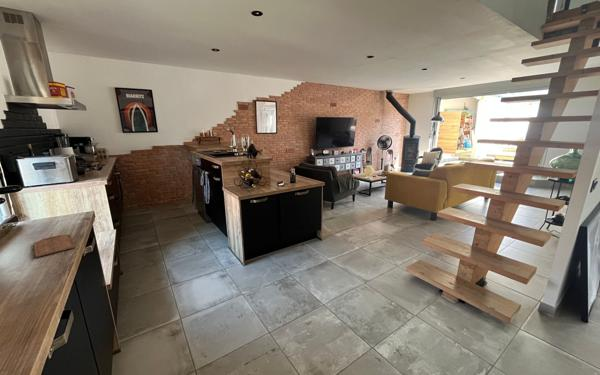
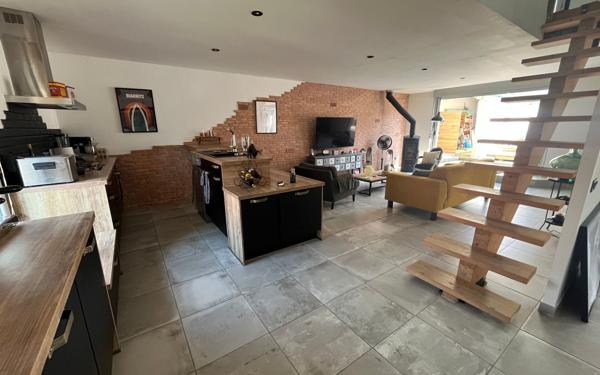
- cutting board [33,234,77,258]
